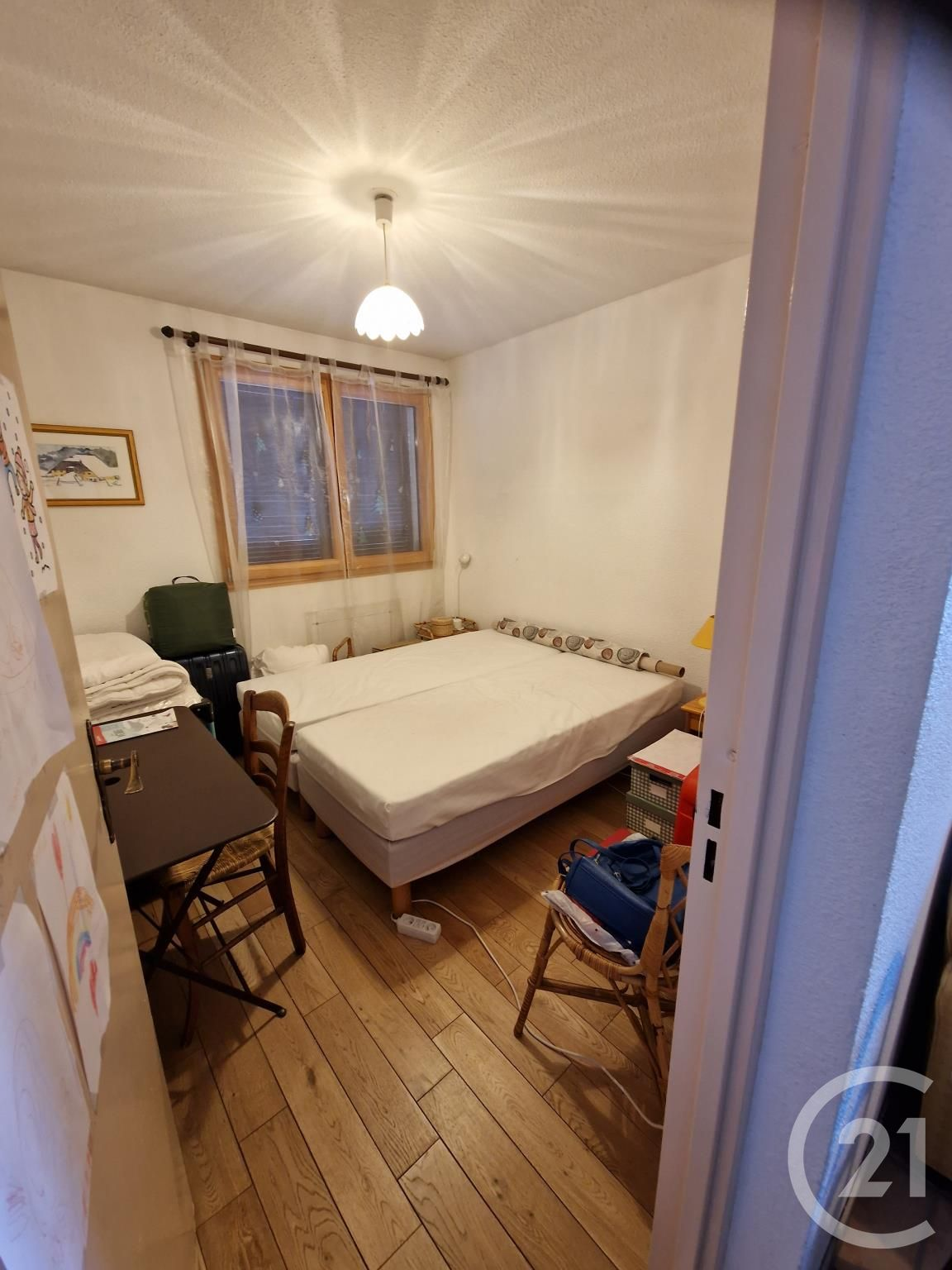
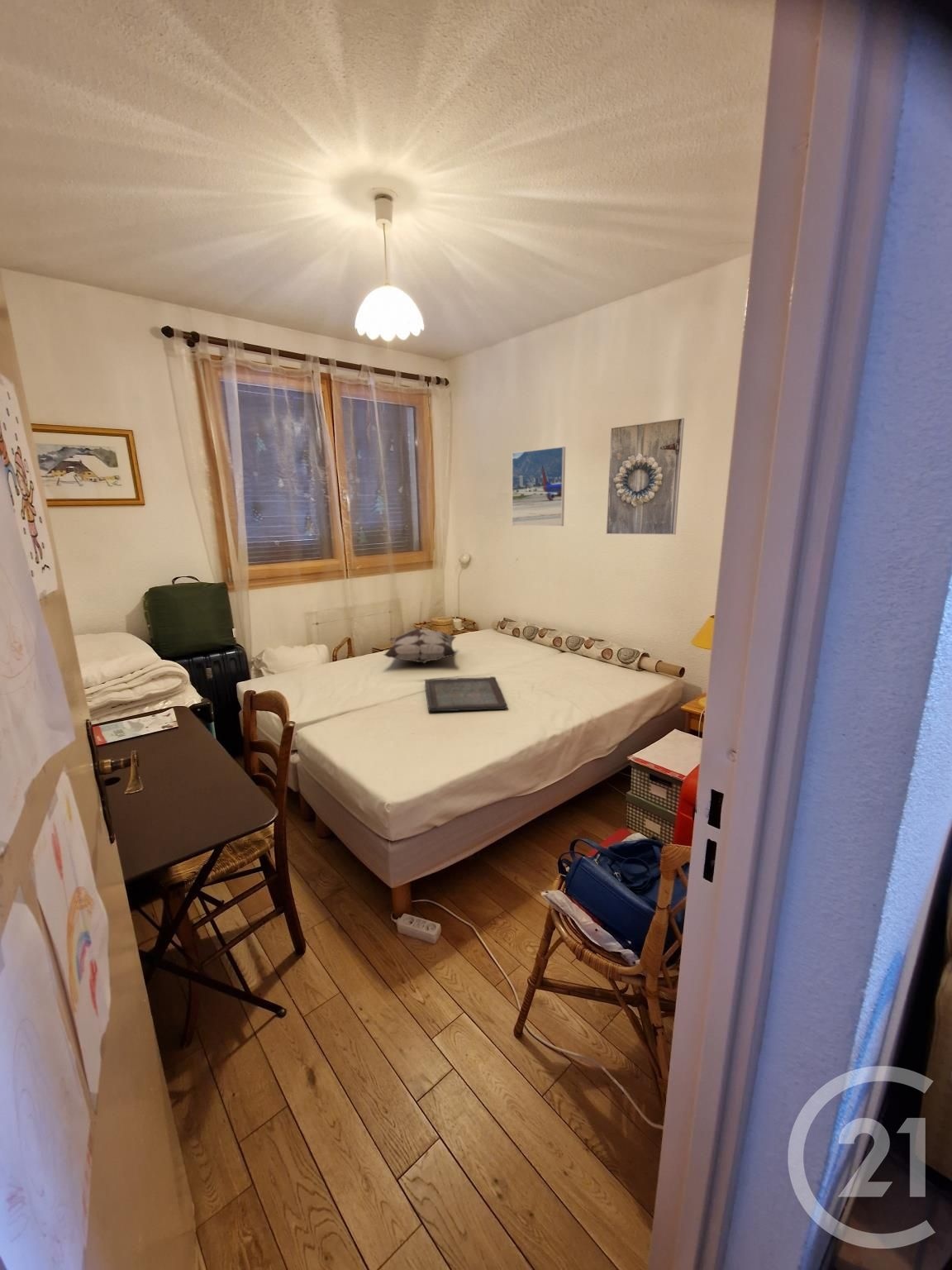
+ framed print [512,446,566,528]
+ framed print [605,418,685,536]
+ decorative pillow [383,628,457,665]
+ serving tray [424,676,508,712]
